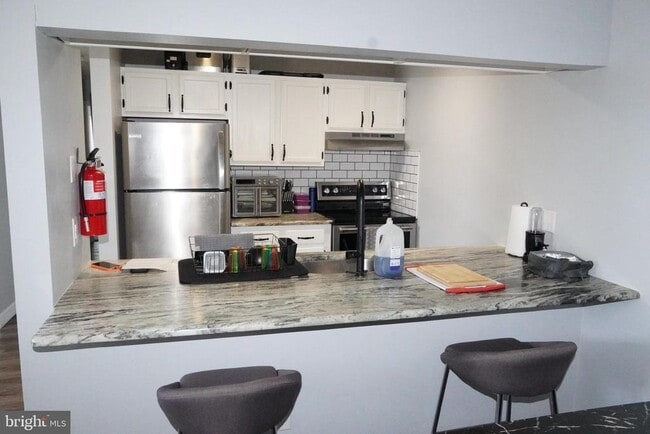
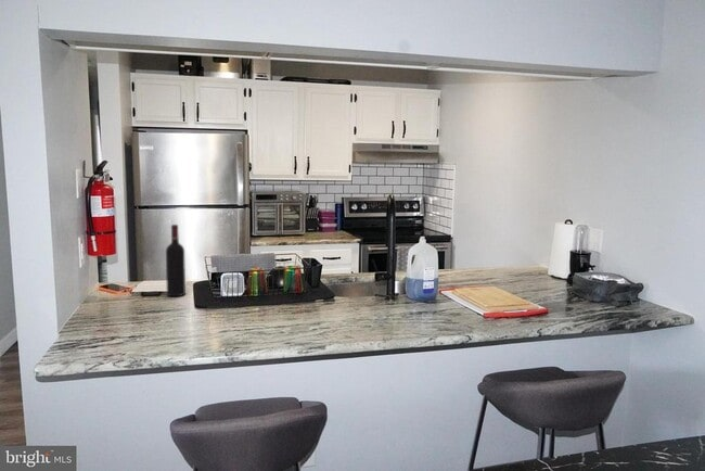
+ wine bottle [165,224,187,297]
